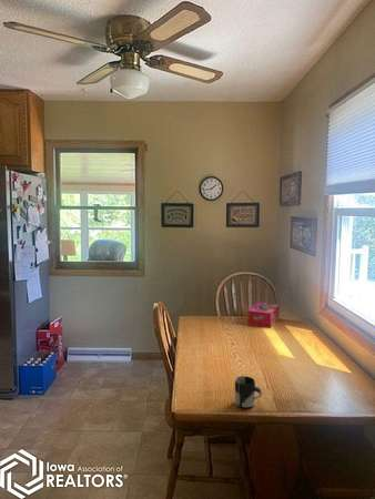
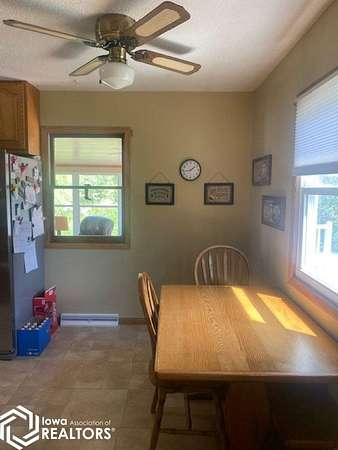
- cup [233,375,263,409]
- tissue box [246,301,281,329]
